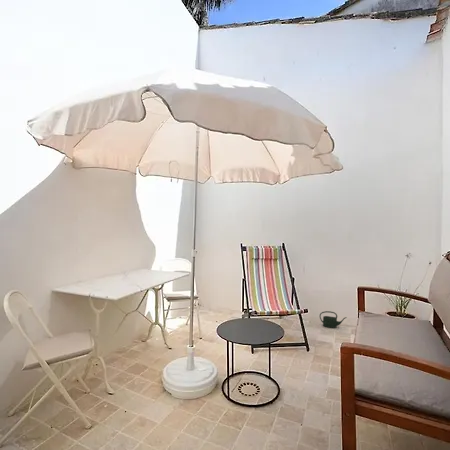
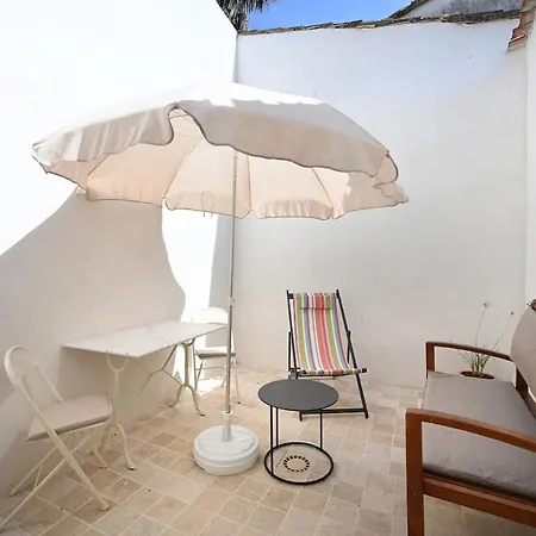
- watering can [319,310,348,329]
